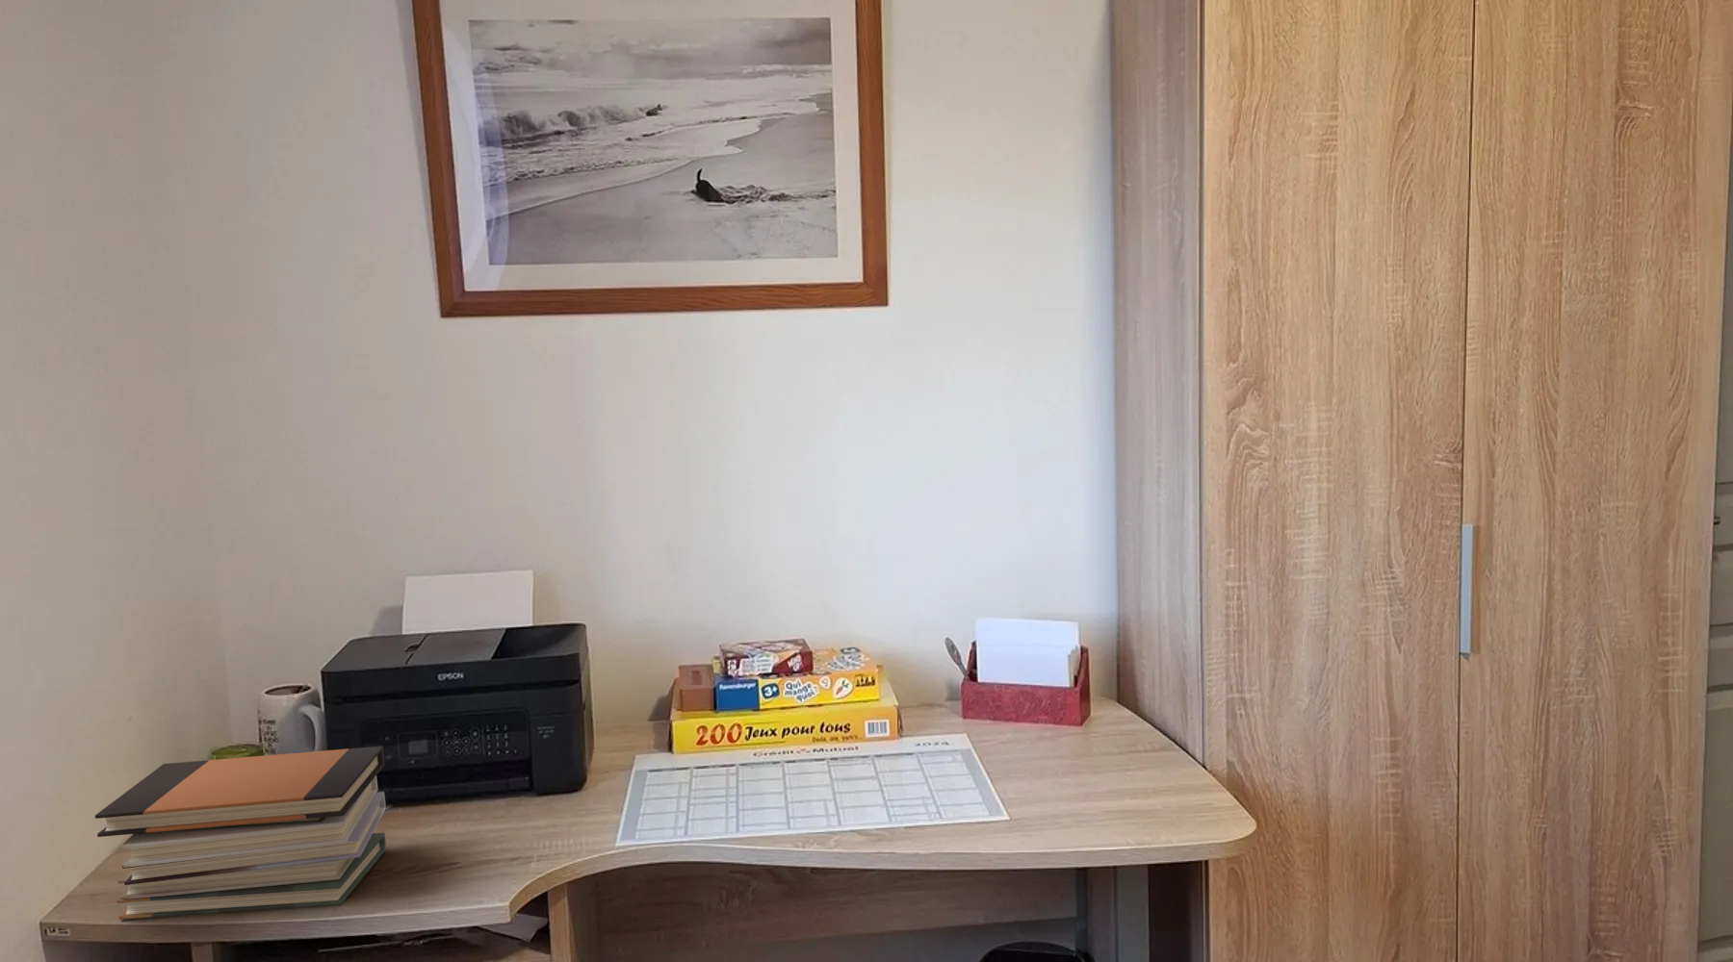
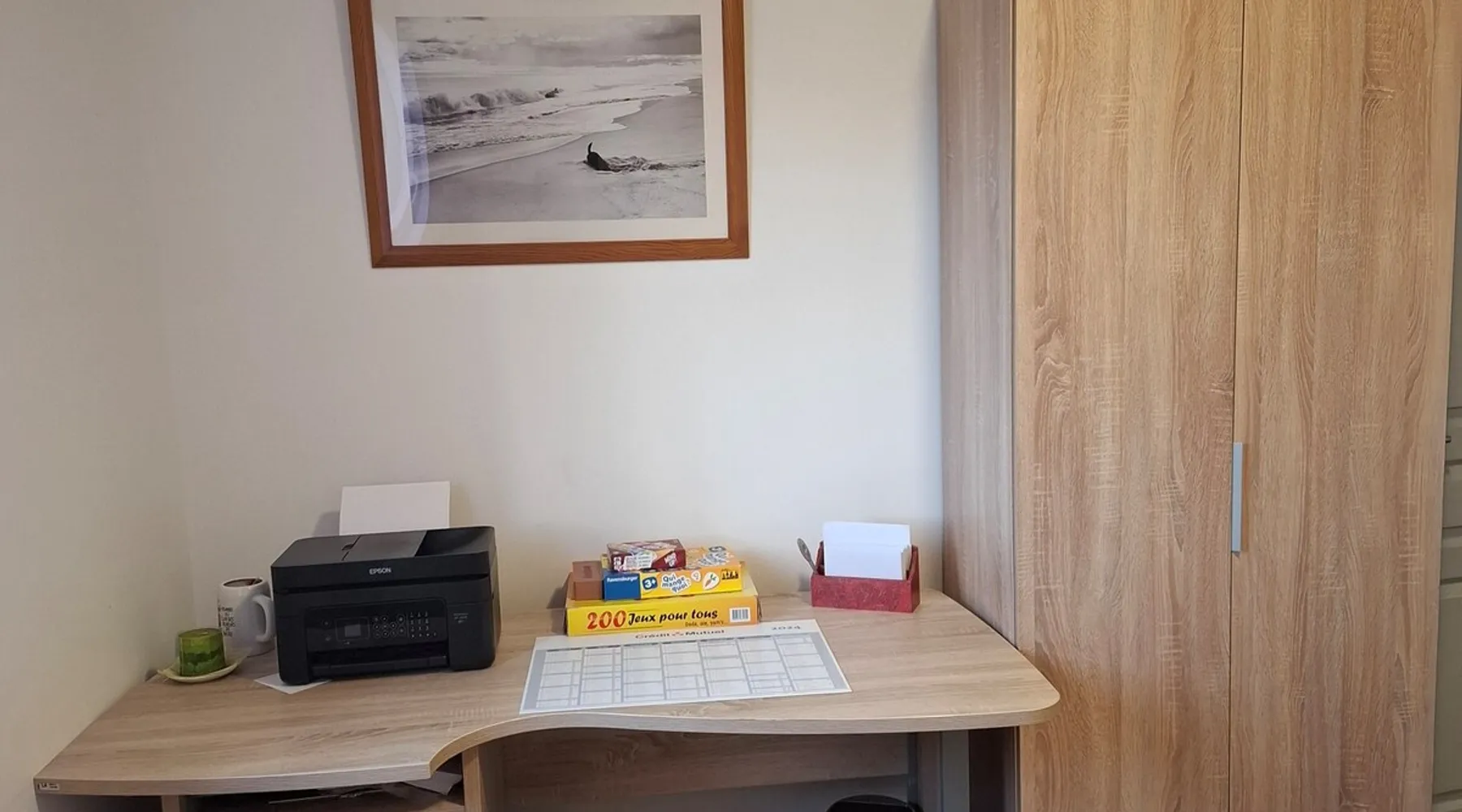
- book stack [95,745,388,921]
